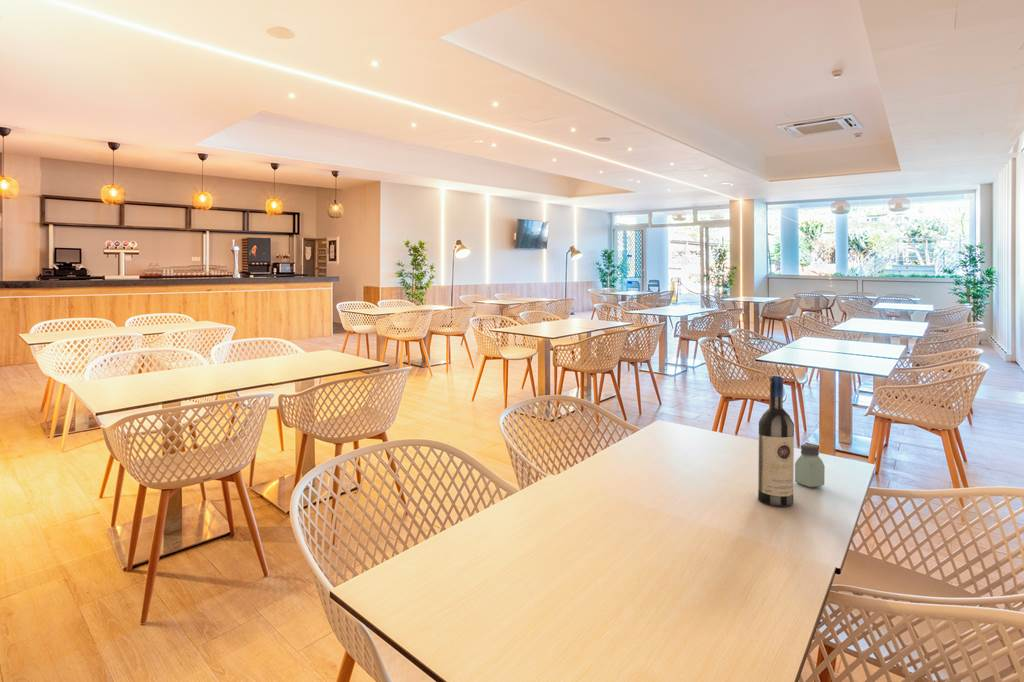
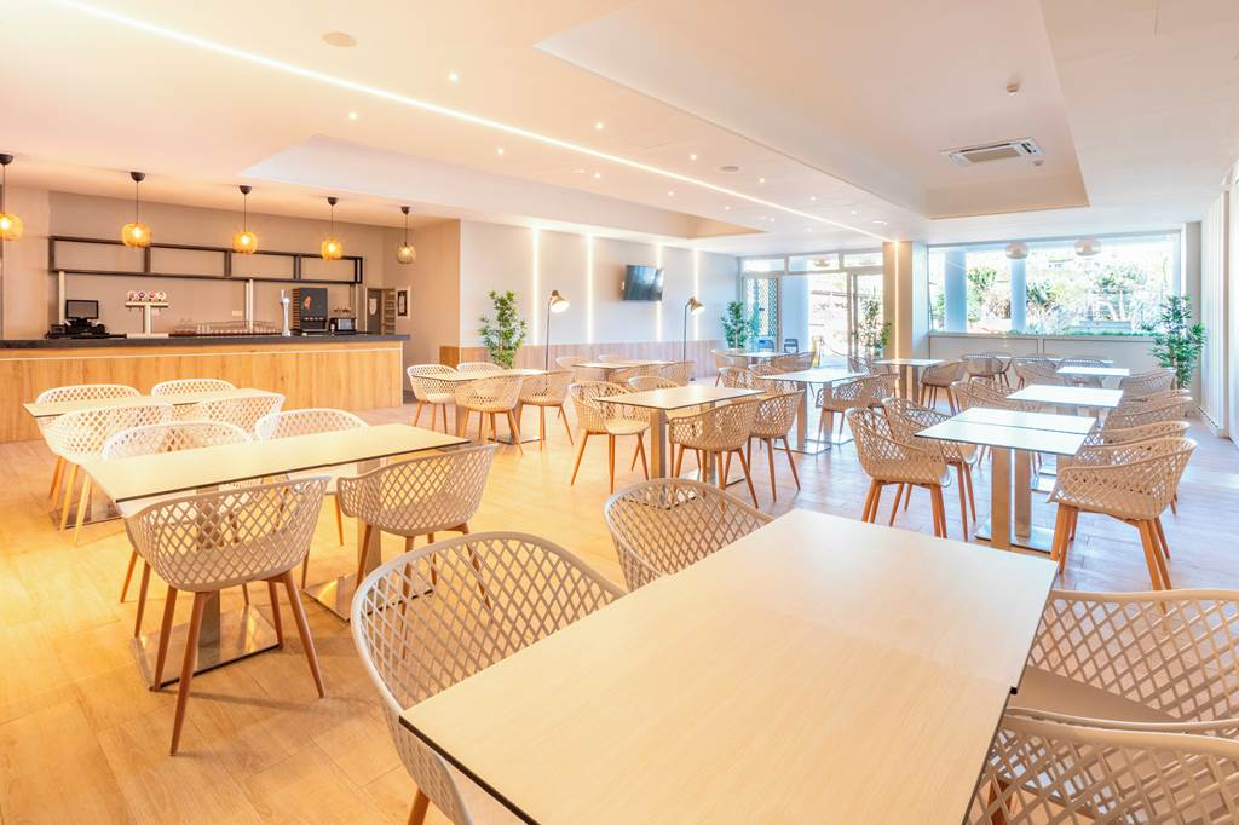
- saltshaker [794,443,826,488]
- wine bottle [757,375,795,507]
